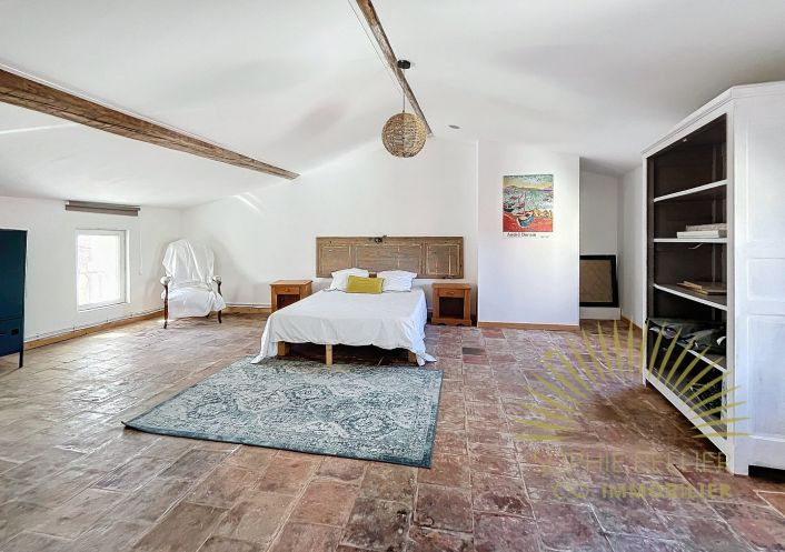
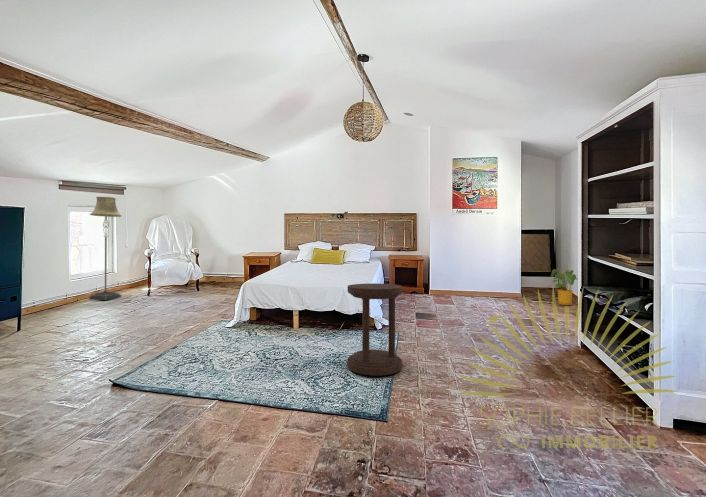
+ side table [346,283,403,377]
+ house plant [550,268,578,306]
+ floor lamp [88,196,122,301]
